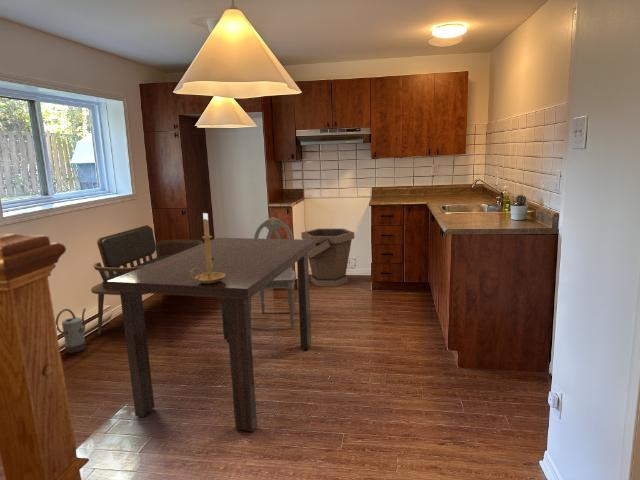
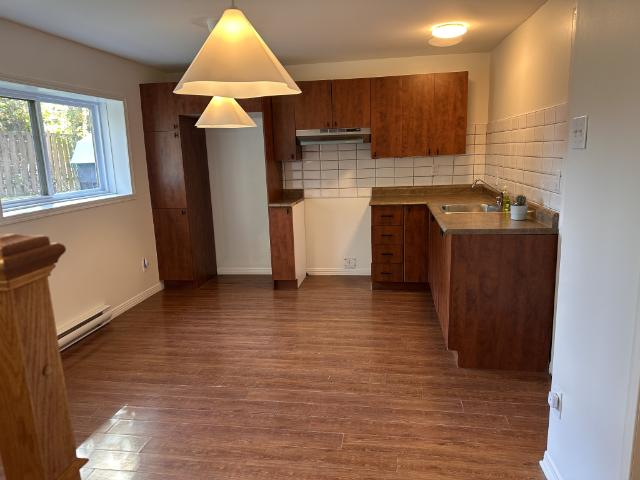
- bucket [300,228,355,288]
- dining table [107,237,316,433]
- bench [90,224,204,336]
- watering can [55,307,87,354]
- dining chair [249,216,296,330]
- candle holder [189,212,225,284]
